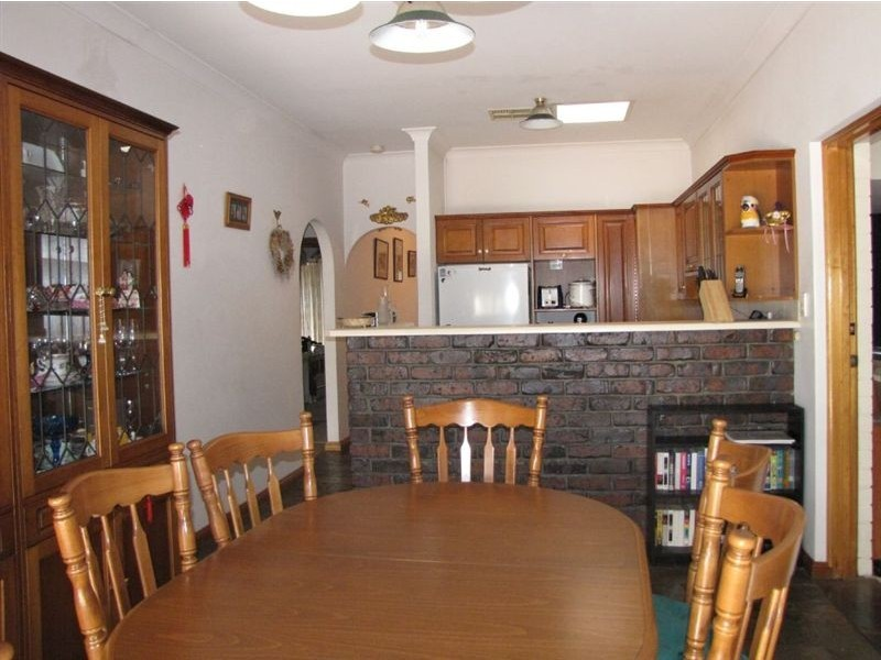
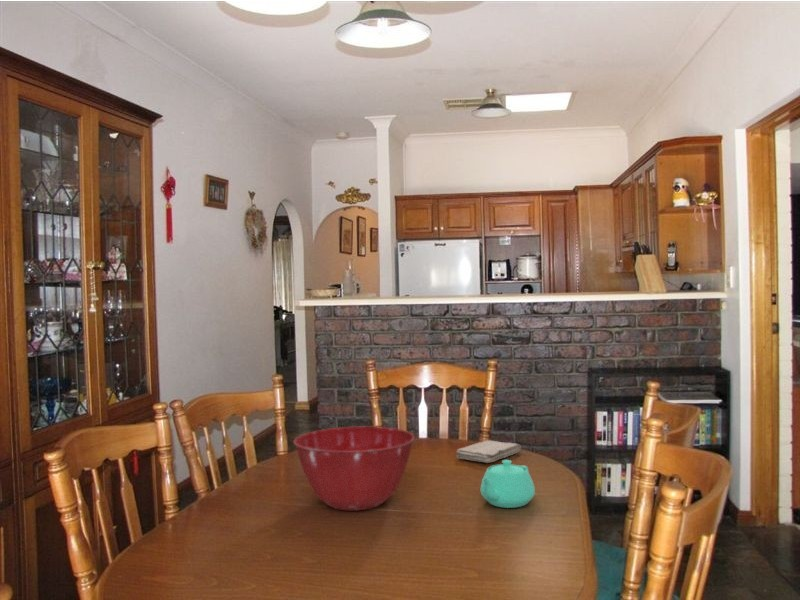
+ washcloth [455,439,522,464]
+ mixing bowl [293,426,415,511]
+ teapot [480,459,536,509]
